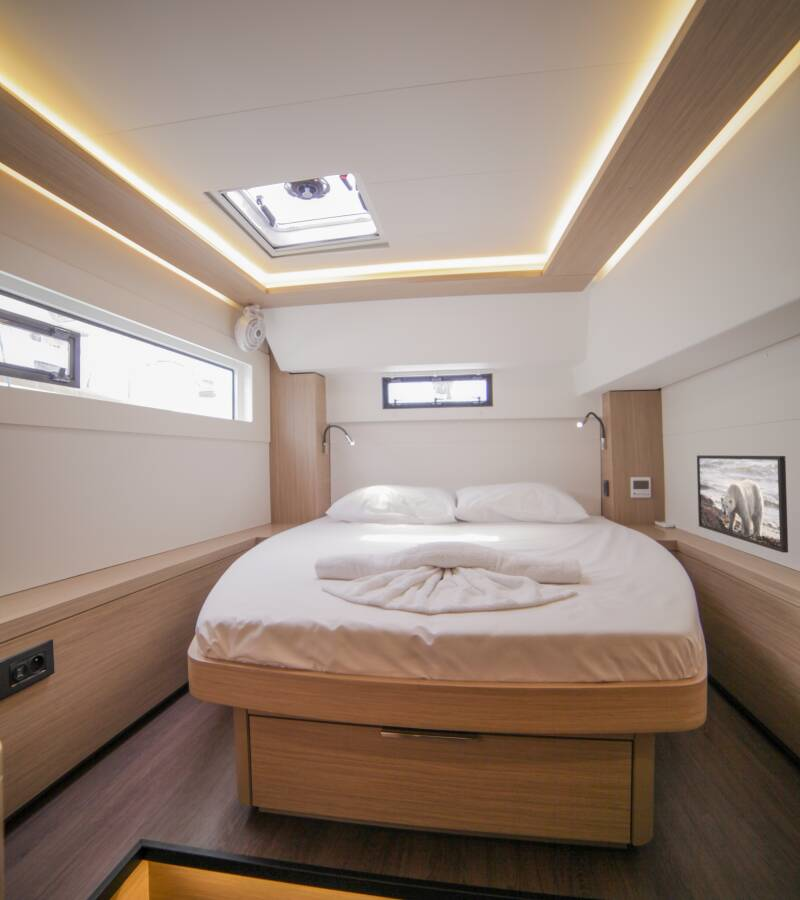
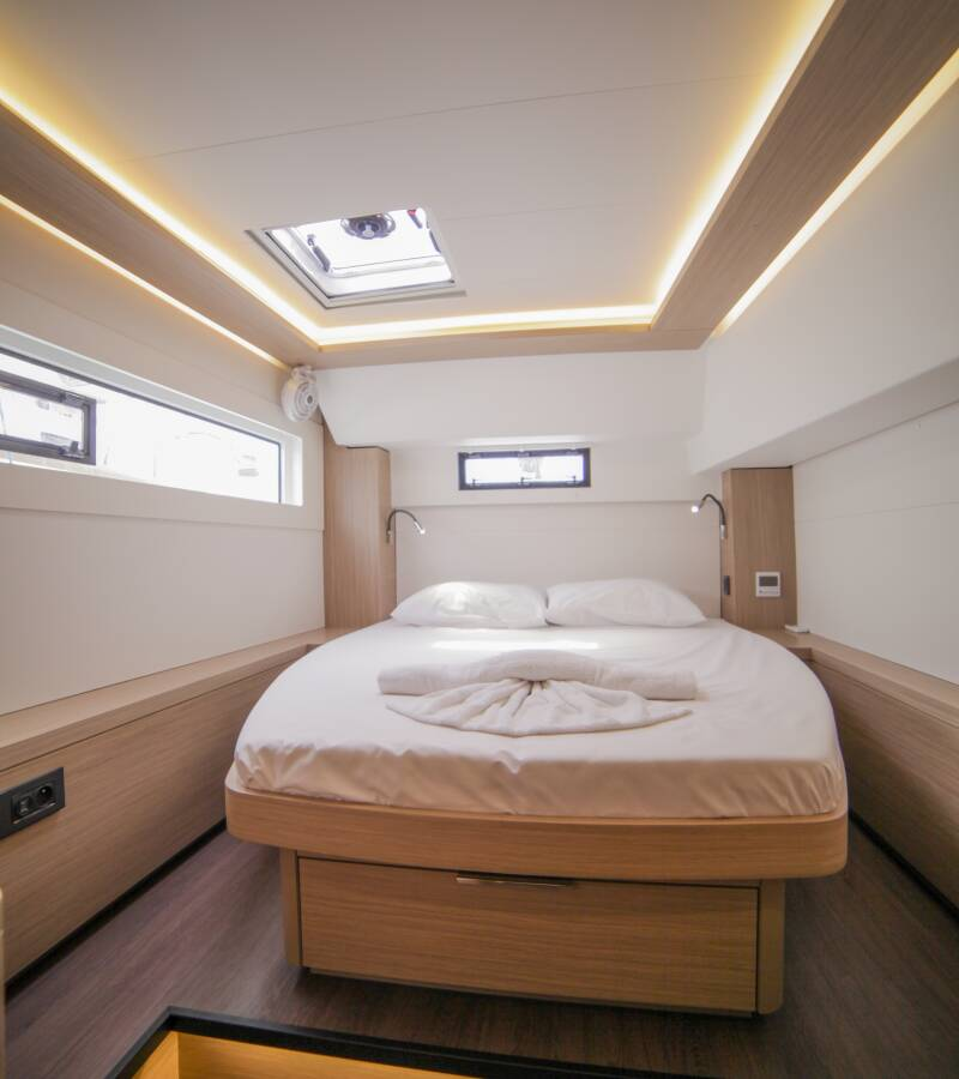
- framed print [696,454,789,554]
